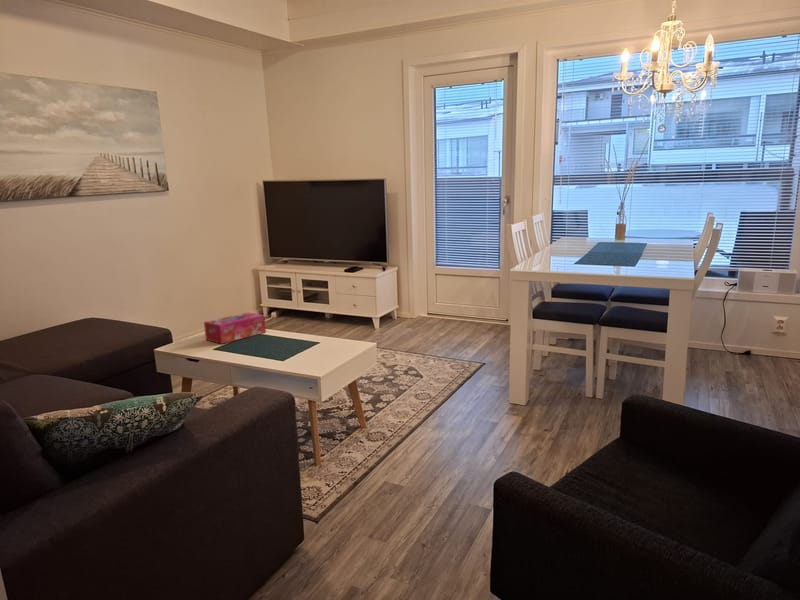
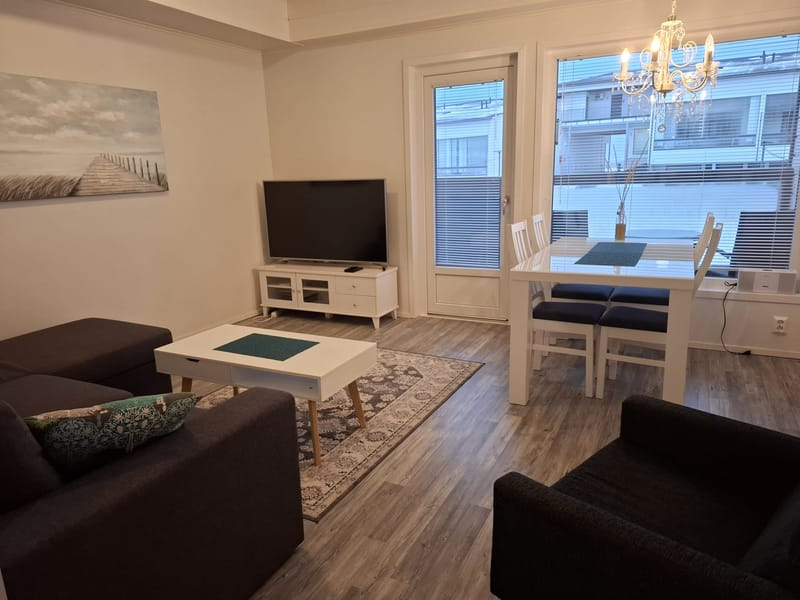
- tissue box [203,311,267,345]
